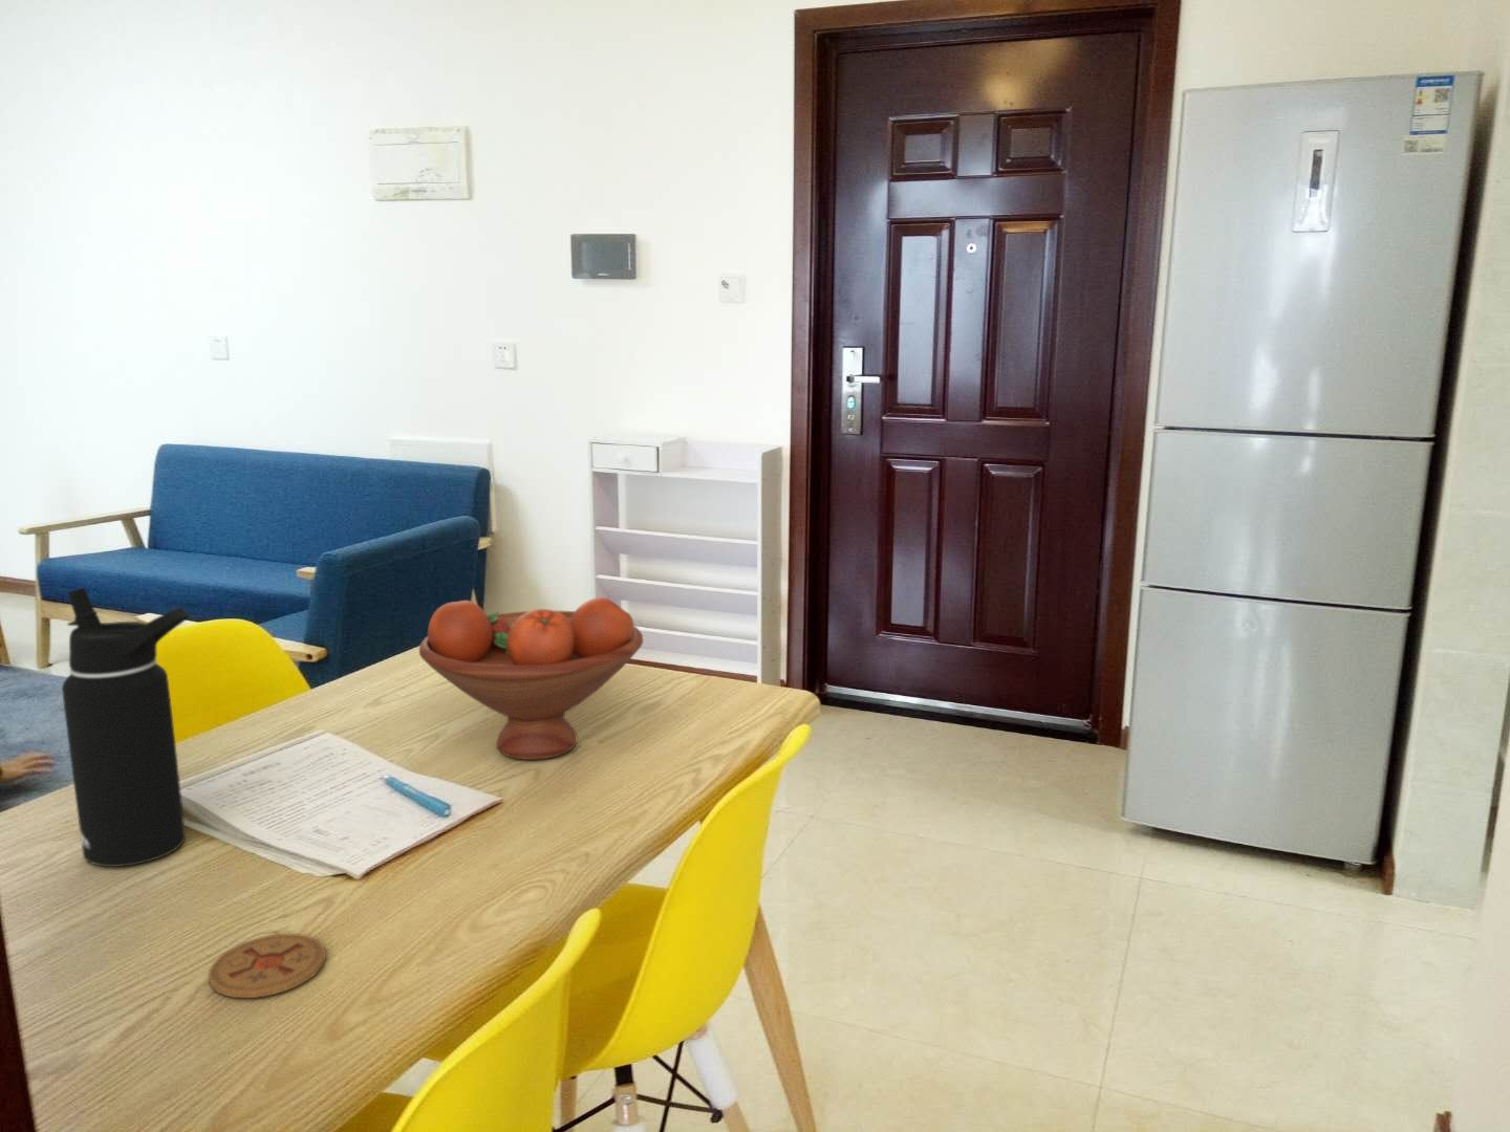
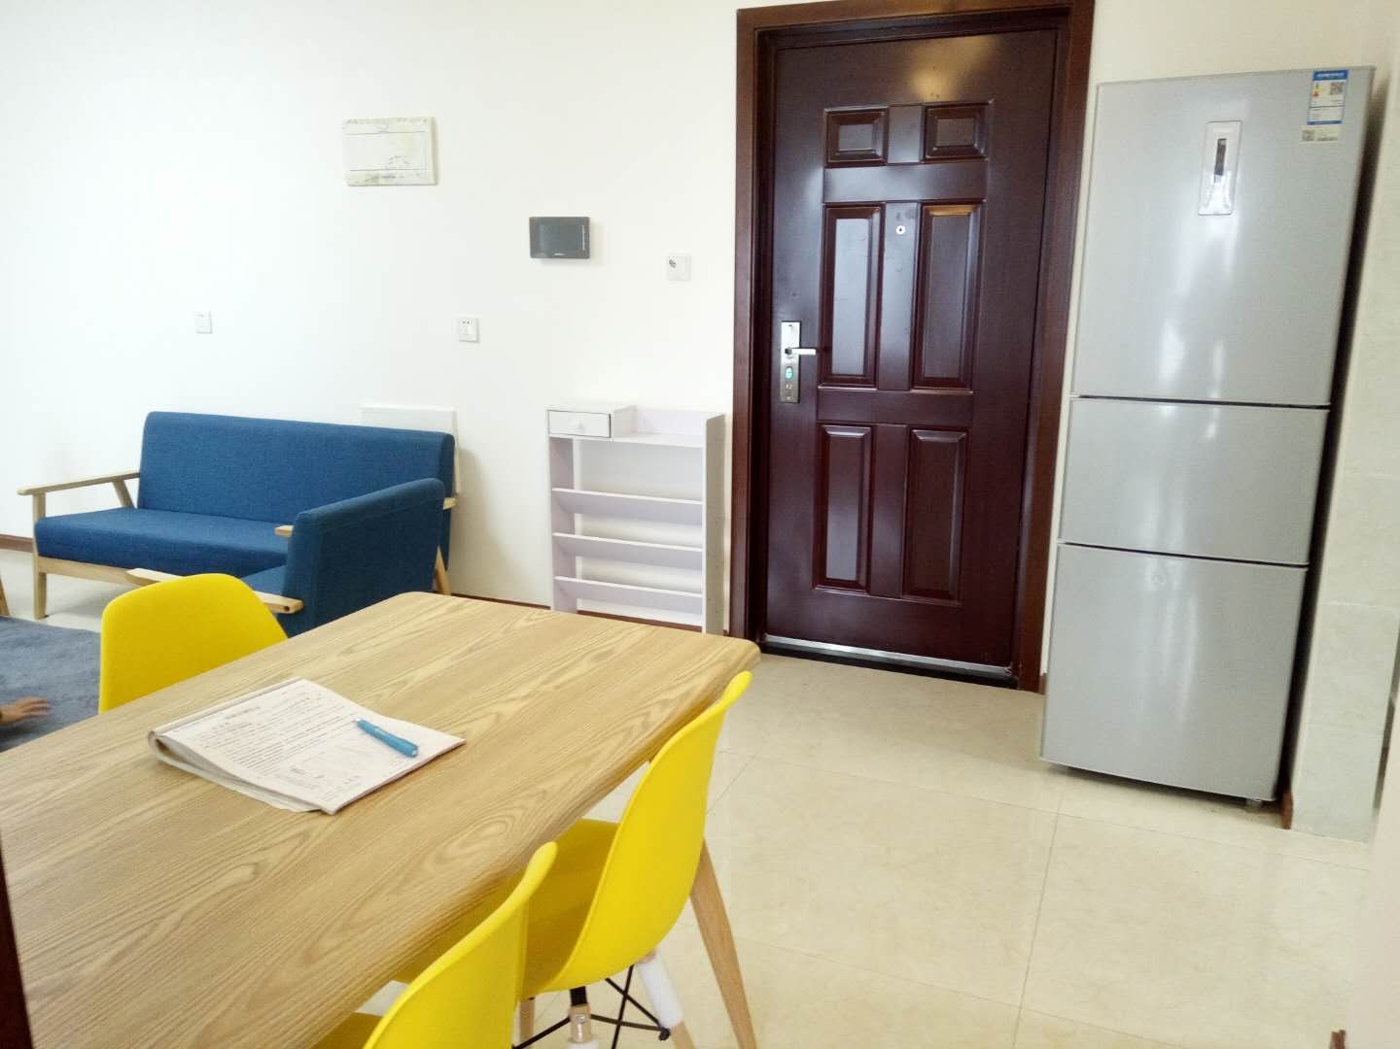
- water bottle [61,586,191,868]
- fruit bowl [419,597,644,761]
- coaster [208,933,327,999]
